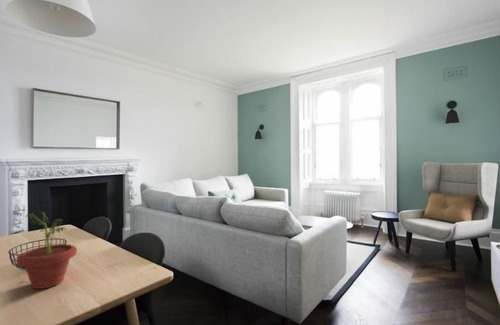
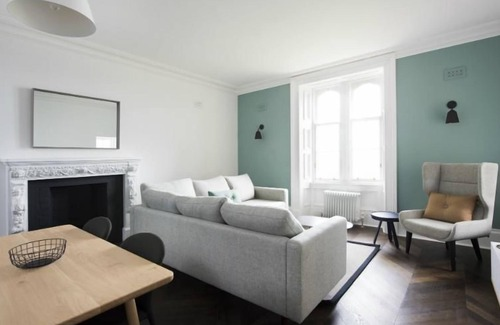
- potted plant [16,209,78,290]
